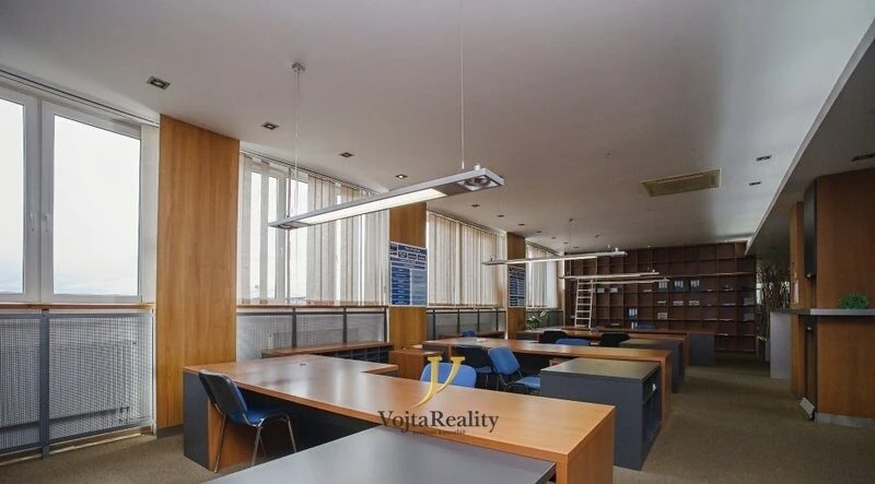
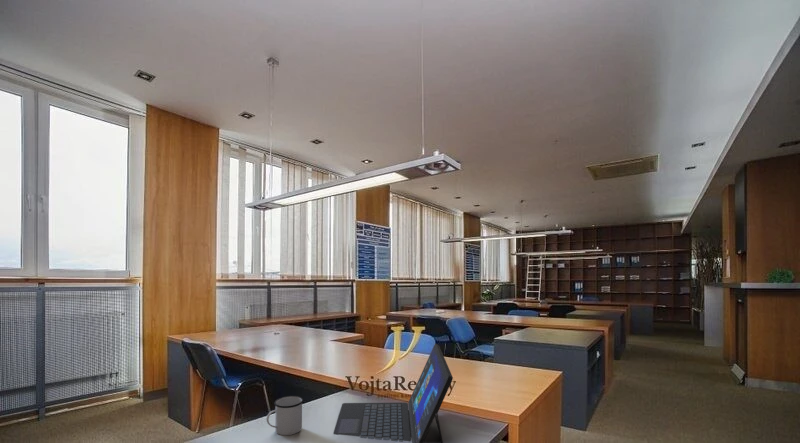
+ mug [266,395,304,436]
+ laptop [333,343,454,443]
